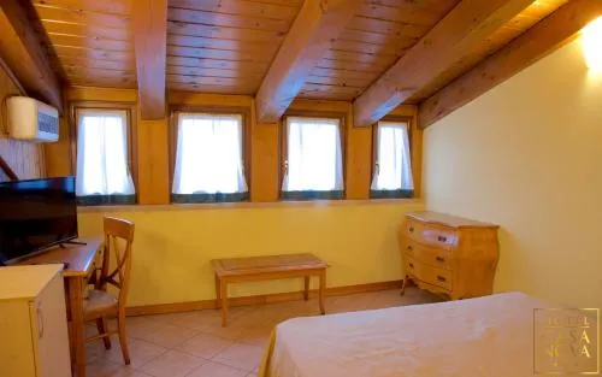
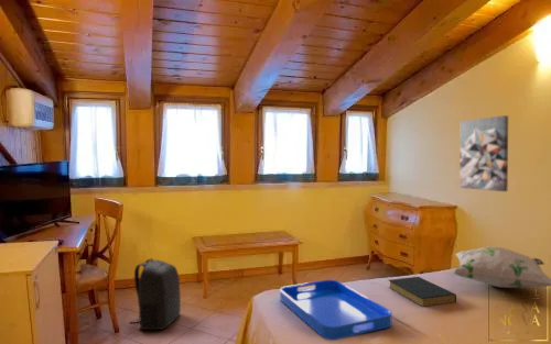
+ wall art [458,114,509,192]
+ decorative pillow [452,245,551,289]
+ serving tray [279,279,392,341]
+ hardback book [388,276,457,308]
+ backpack [129,257,182,331]
